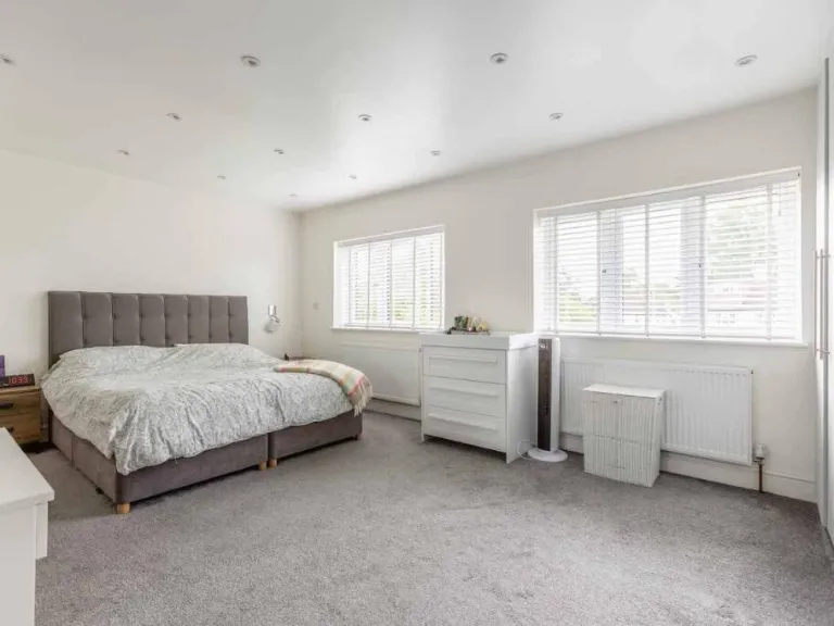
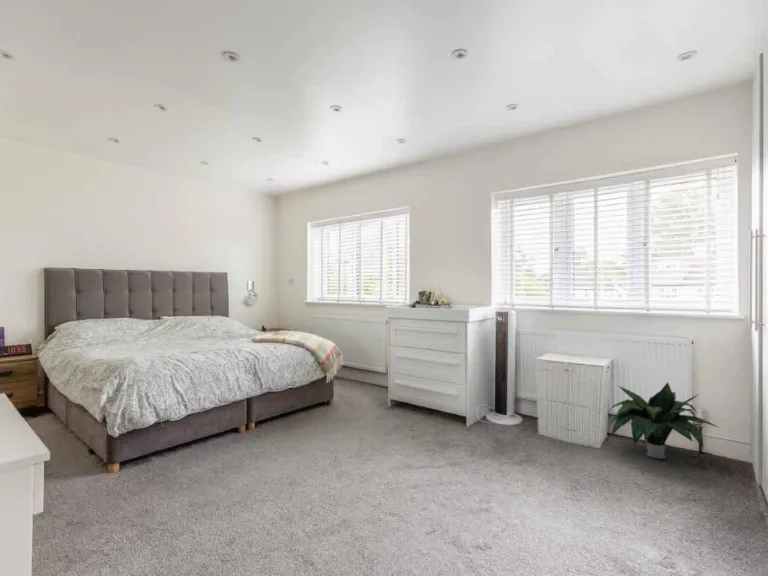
+ potted plant [607,381,720,460]
